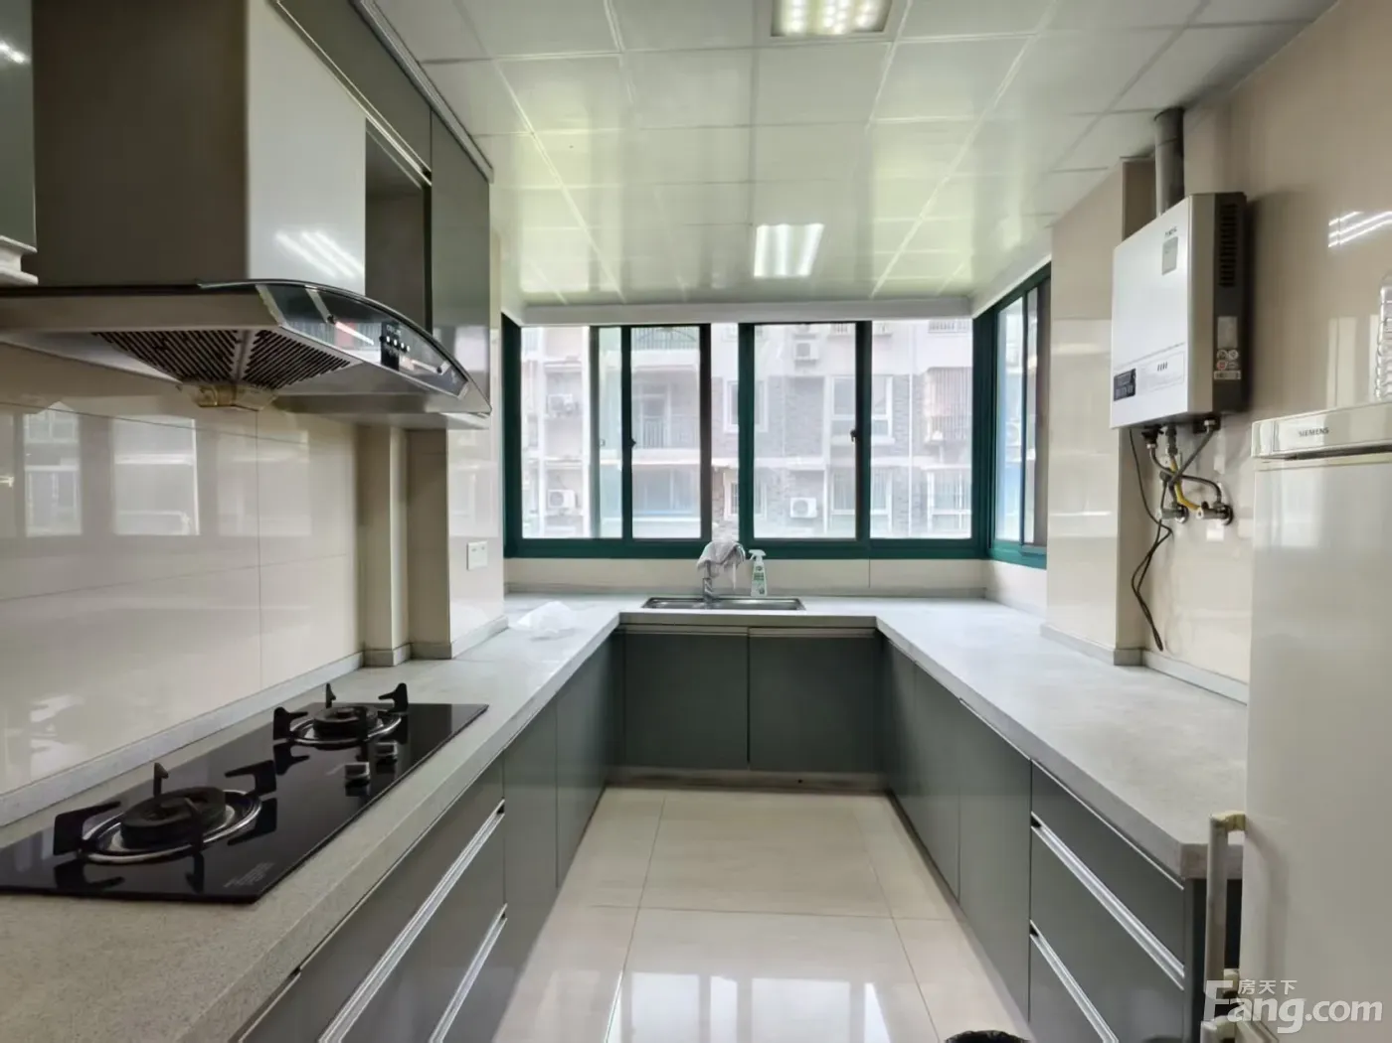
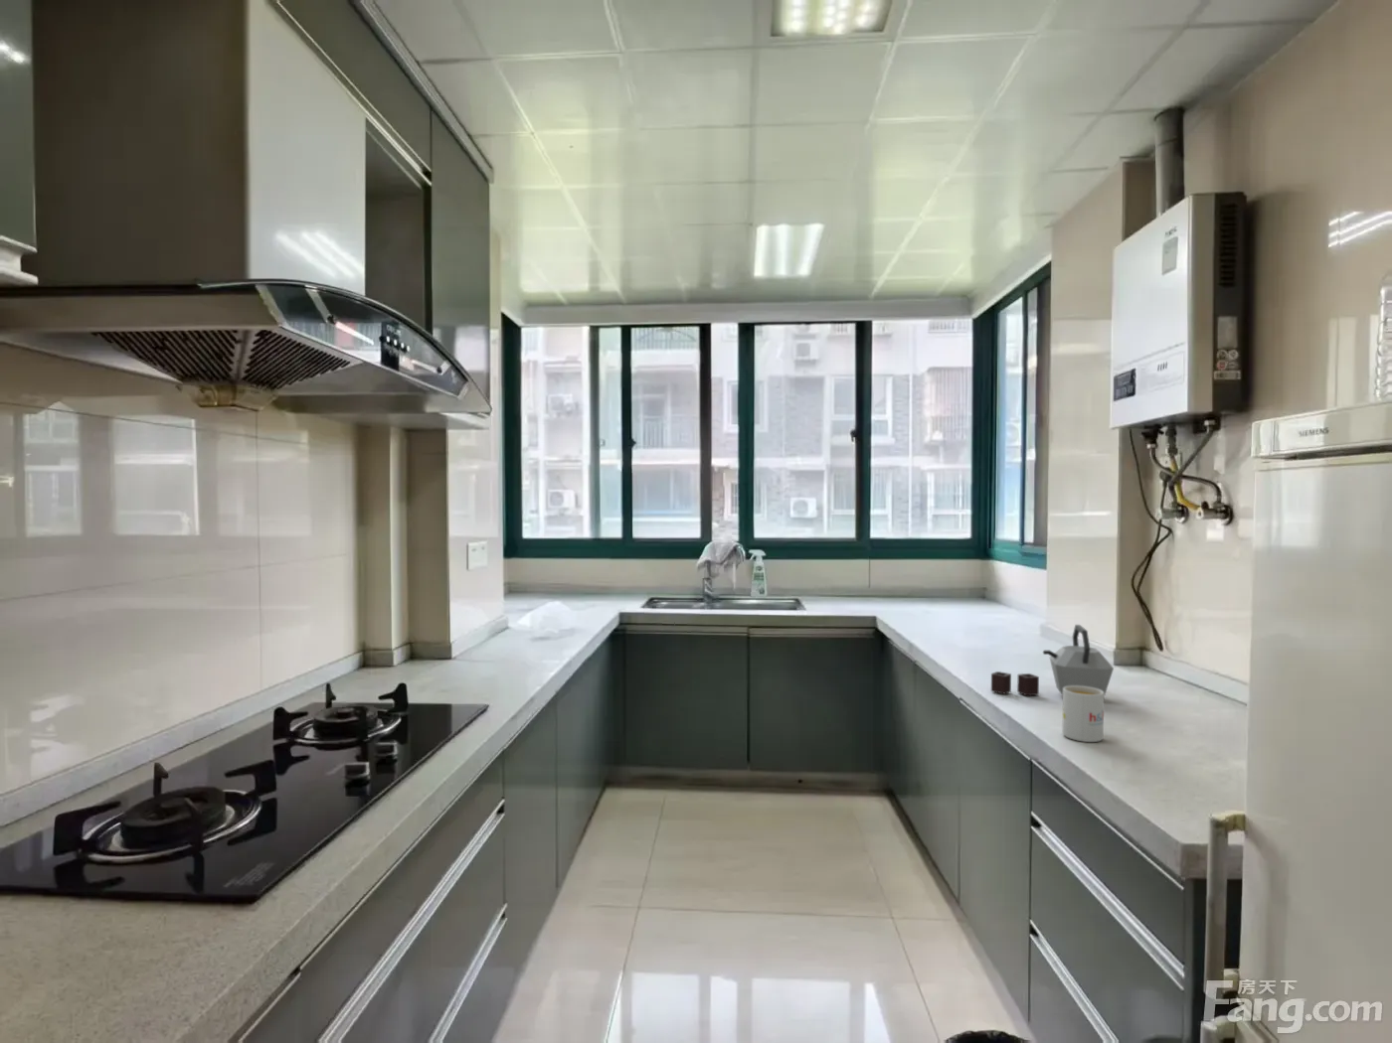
+ mug [1061,686,1105,743]
+ kettle [991,623,1115,697]
